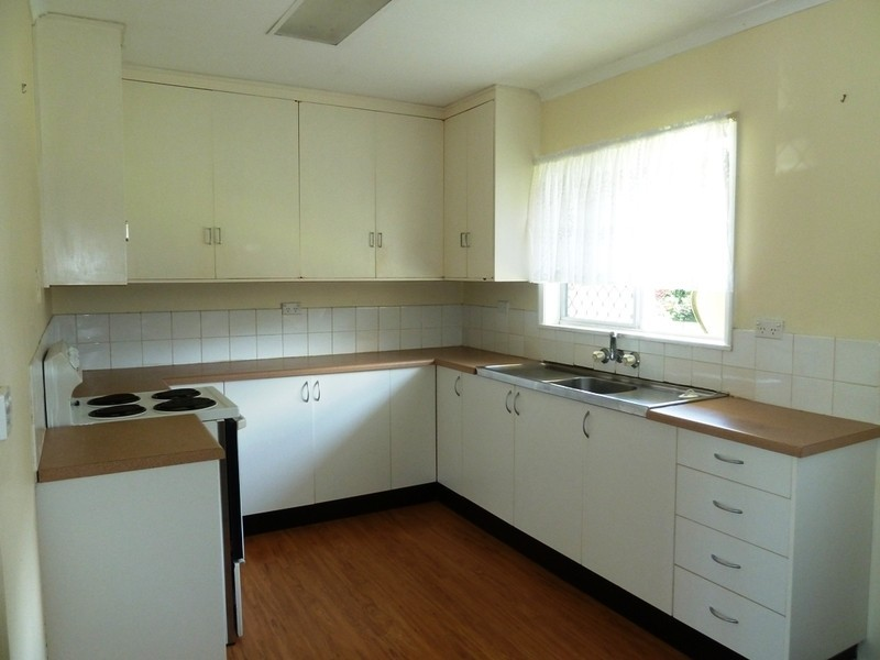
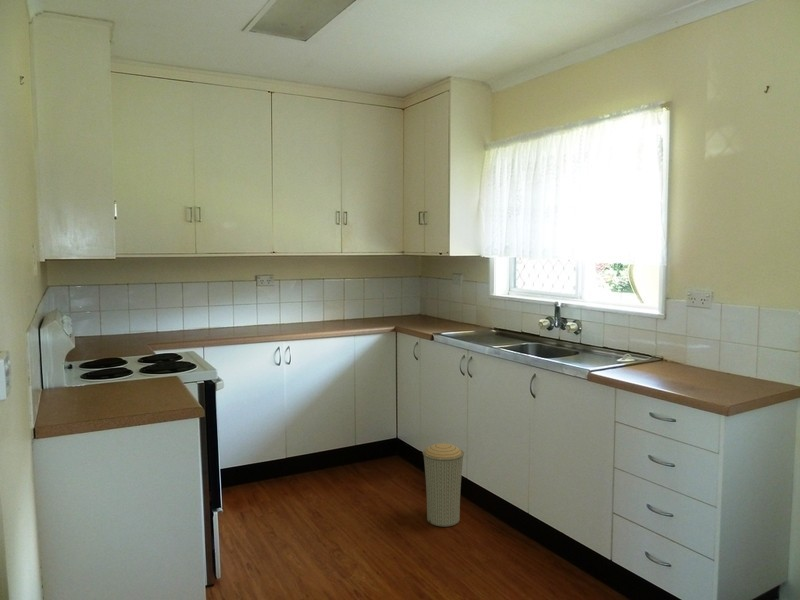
+ trash can [422,442,465,528]
